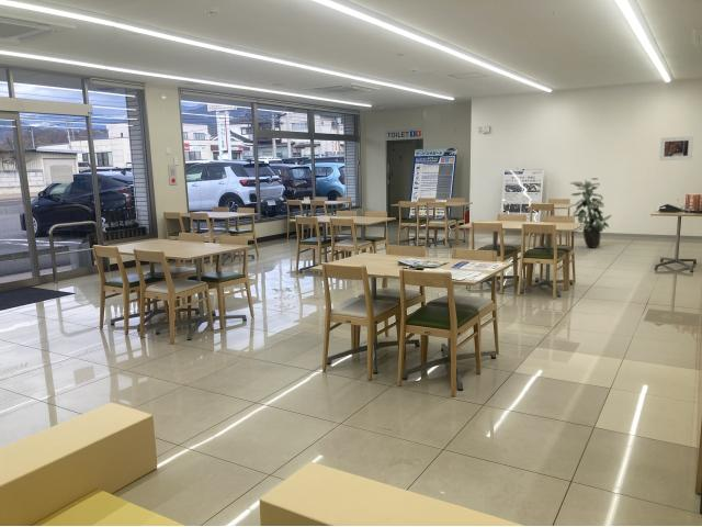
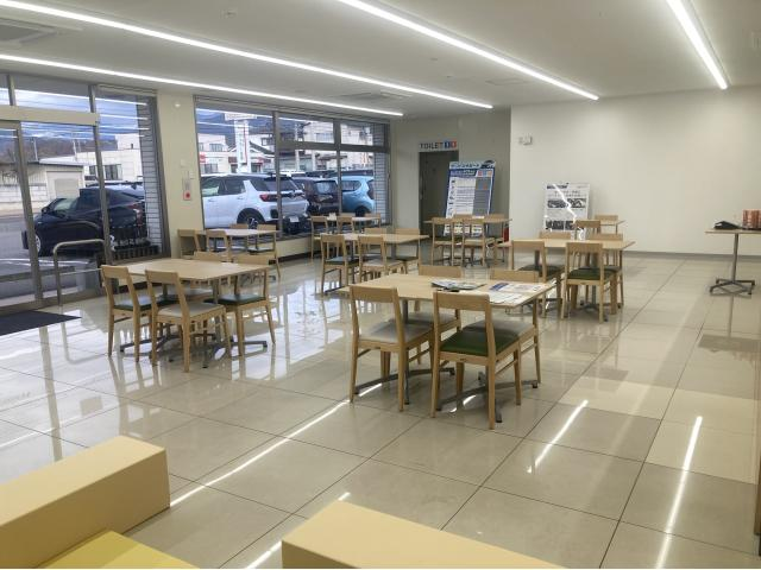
- indoor plant [568,177,612,249]
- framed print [658,135,694,161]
